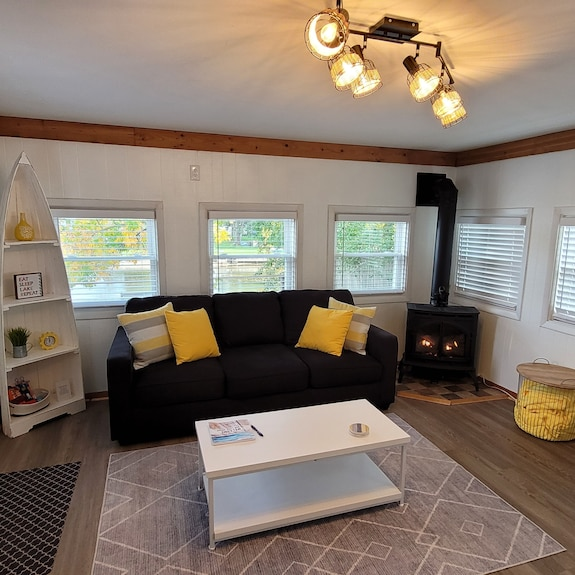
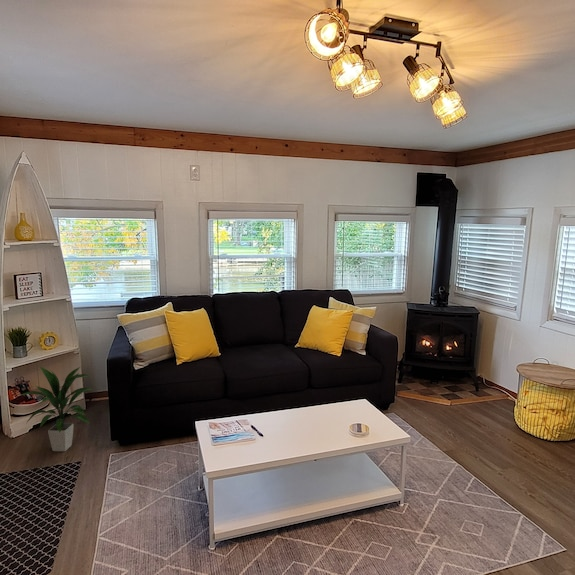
+ indoor plant [20,365,94,452]
